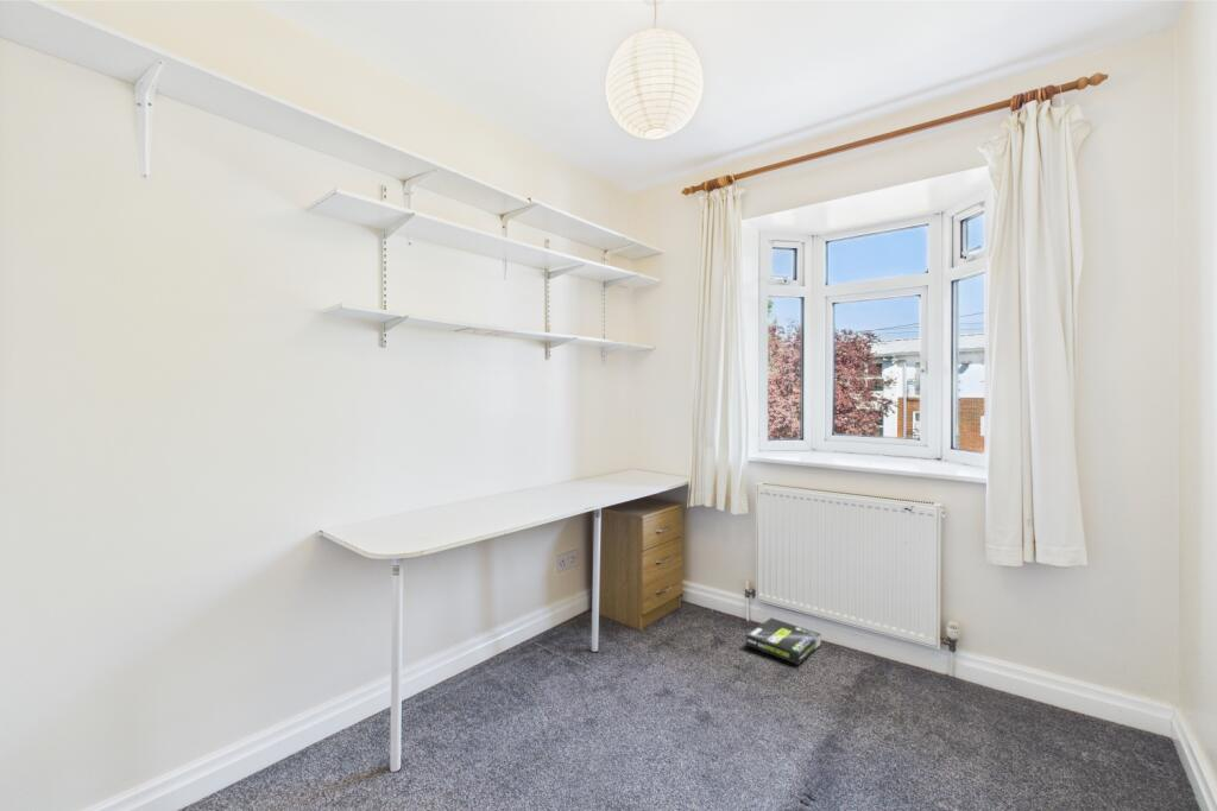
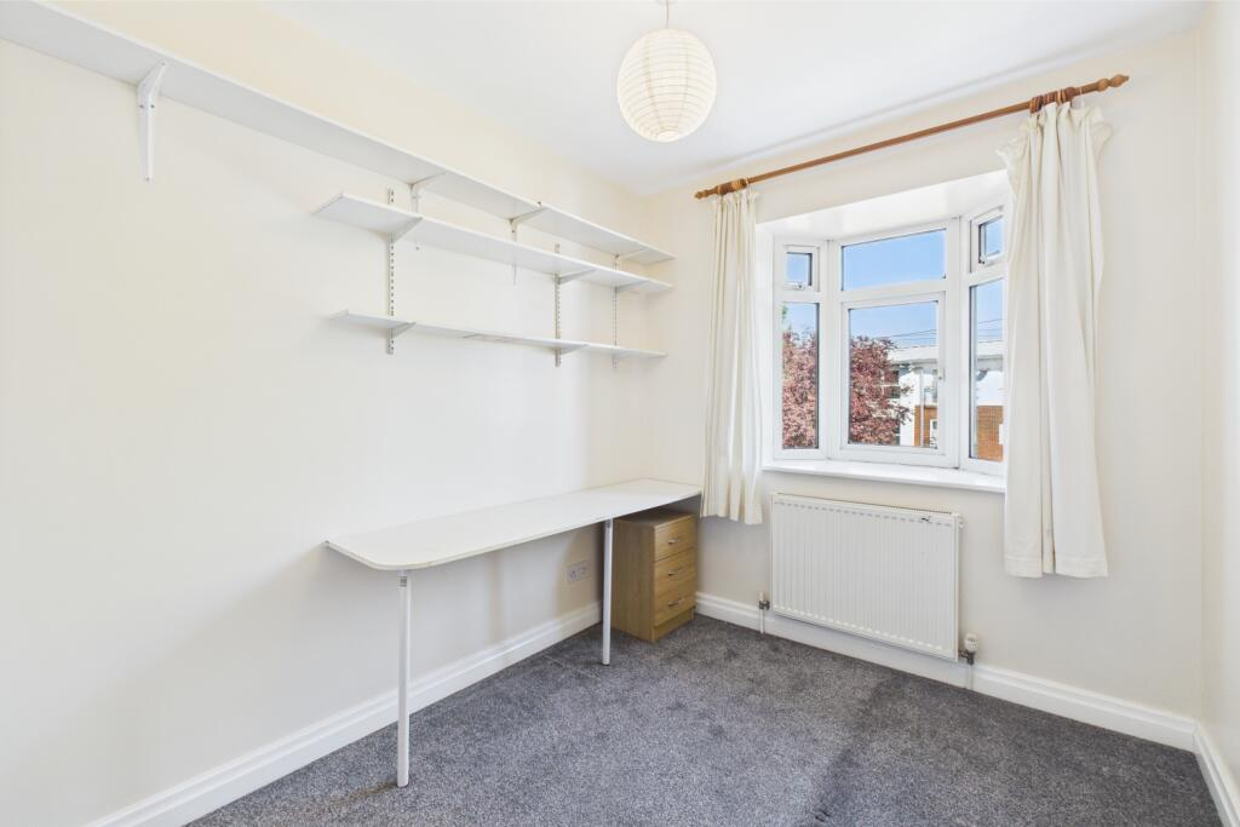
- box [745,616,822,666]
